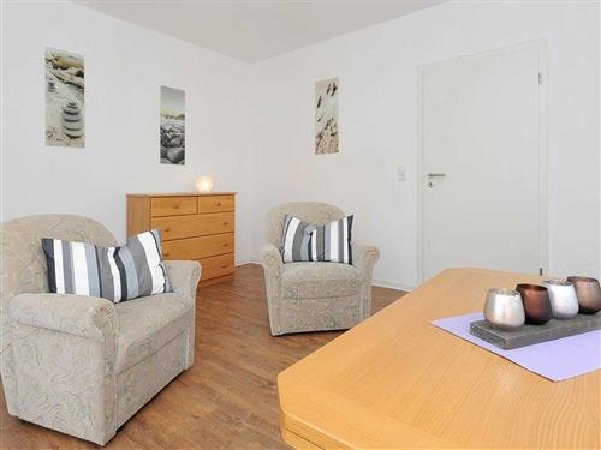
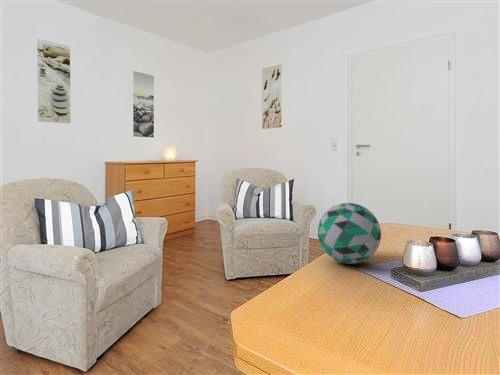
+ decorative ball [317,202,382,265]
